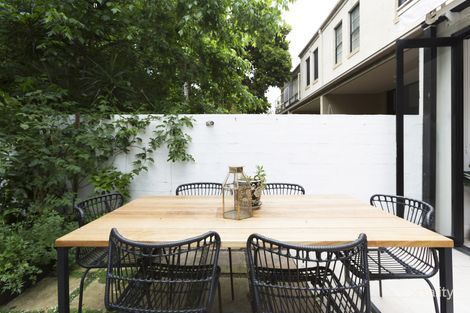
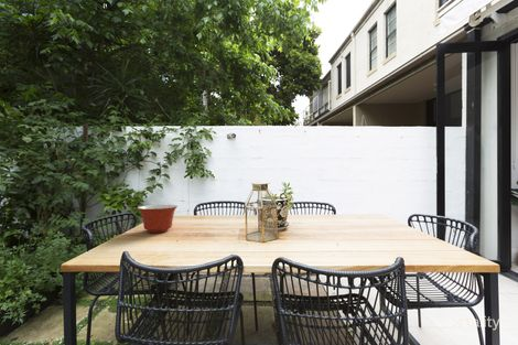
+ mixing bowl [137,204,179,234]
